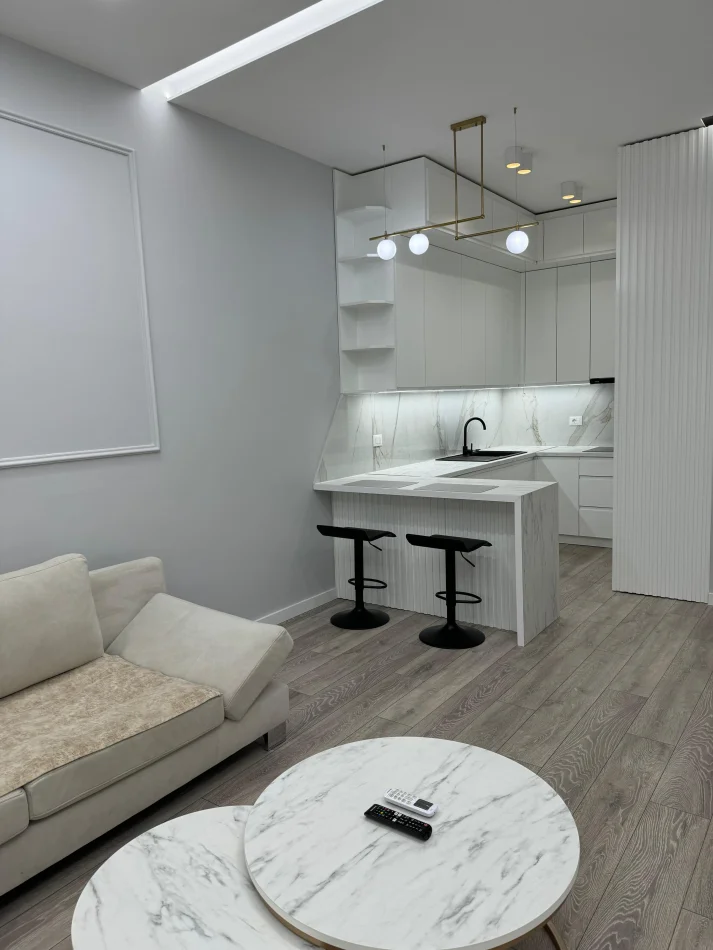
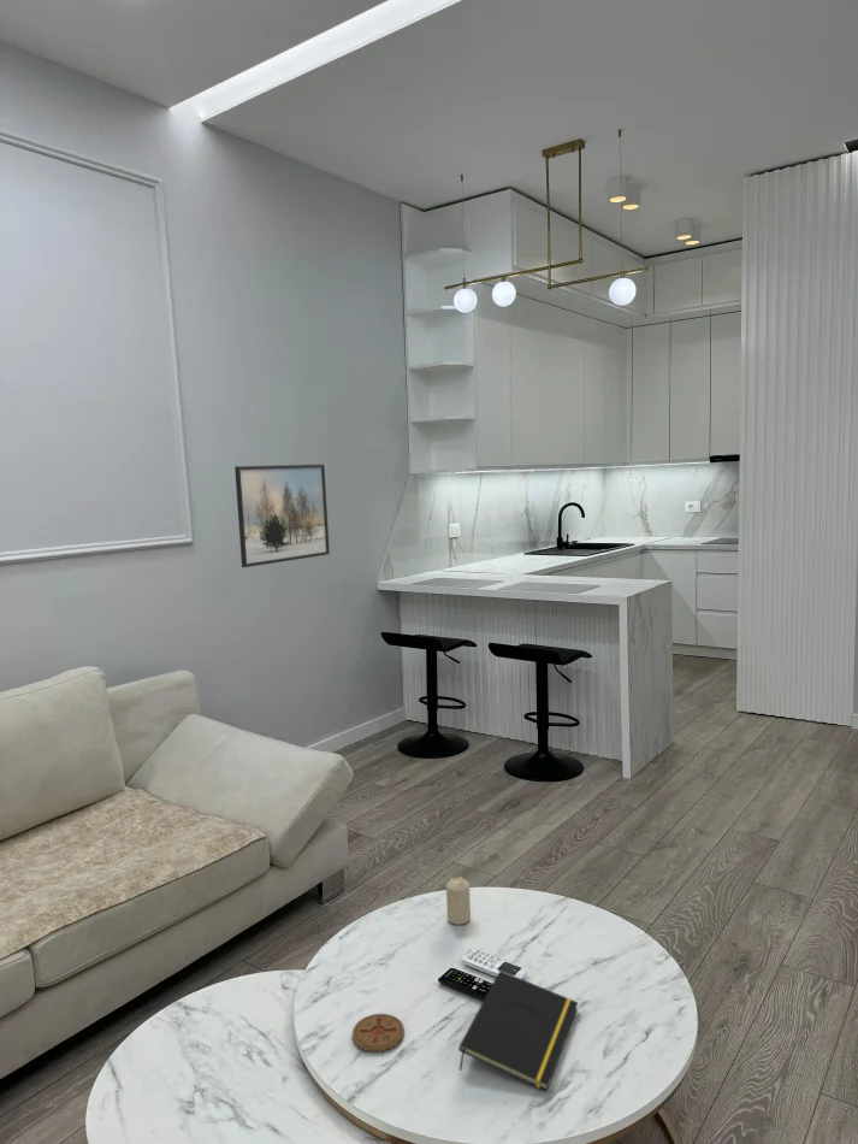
+ candle [445,875,472,926]
+ notepad [457,969,579,1092]
+ coaster [351,1013,406,1054]
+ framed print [233,462,331,568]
